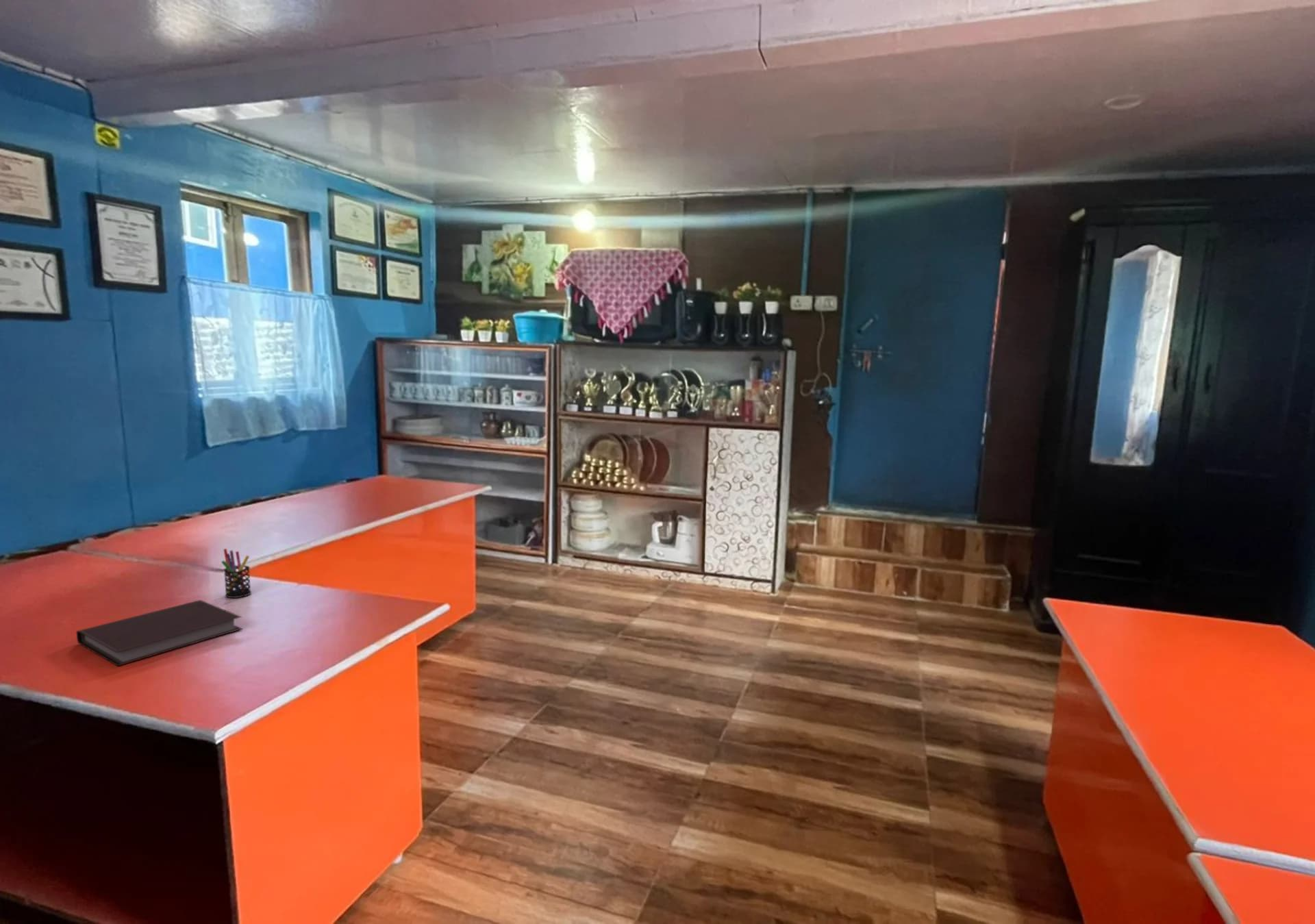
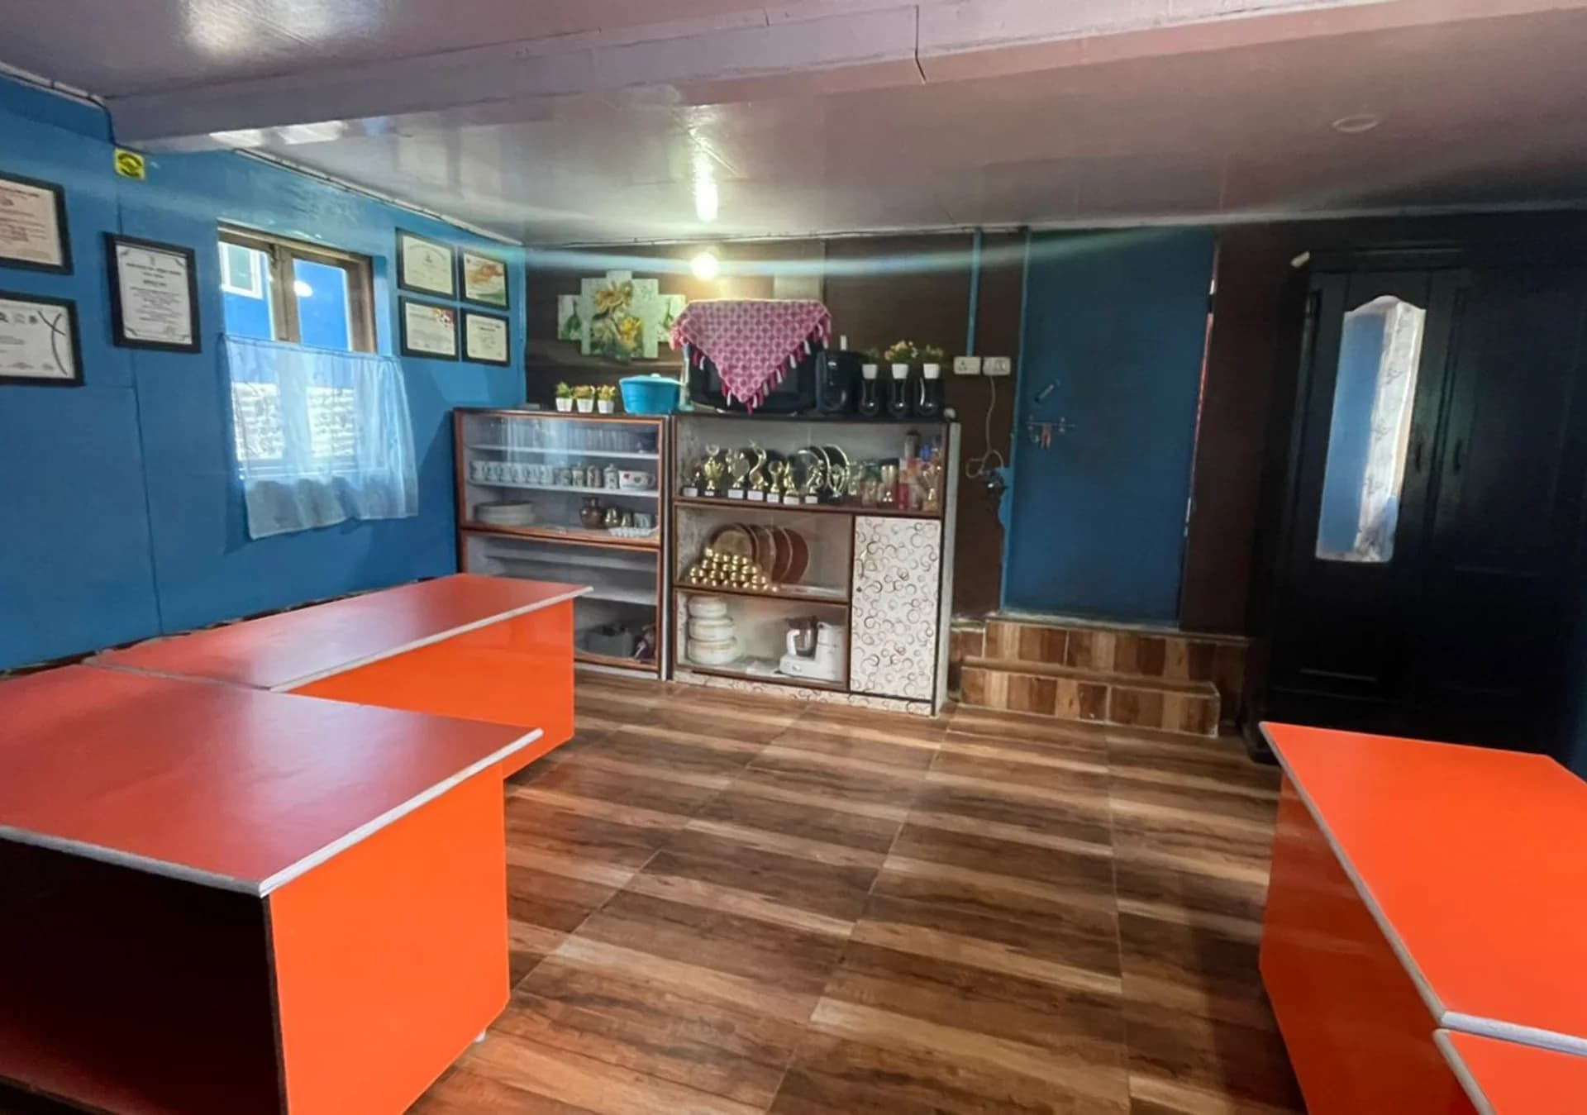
- notebook [76,599,243,667]
- pen holder [221,548,252,599]
